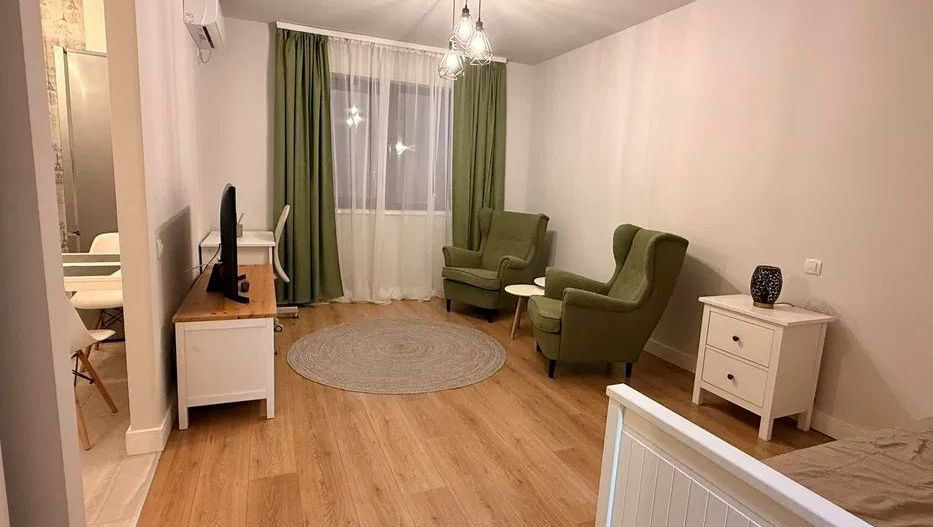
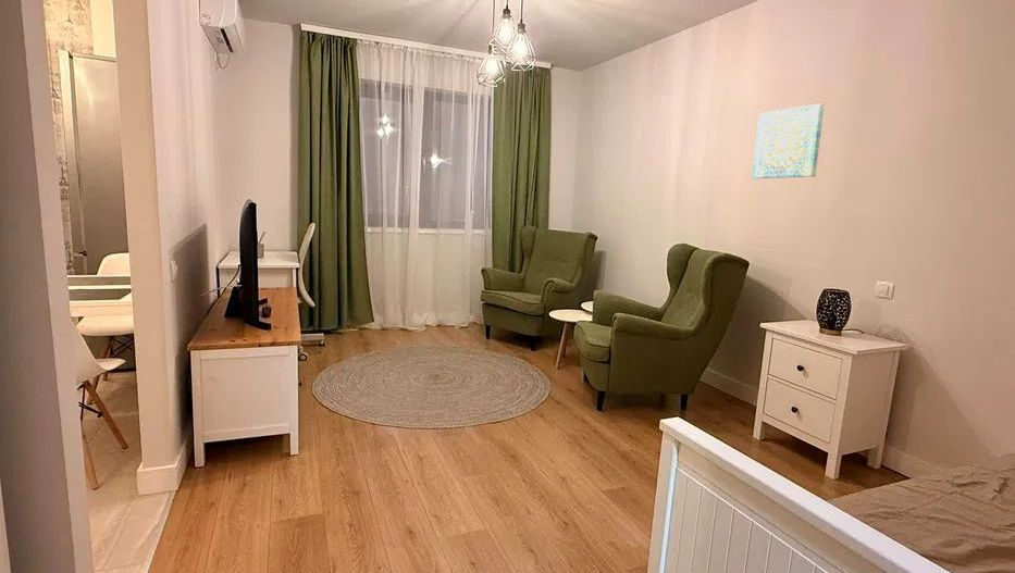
+ wall art [751,102,826,179]
